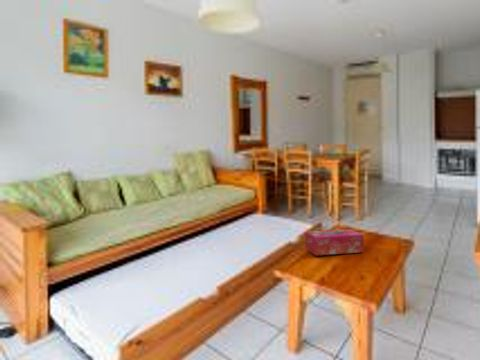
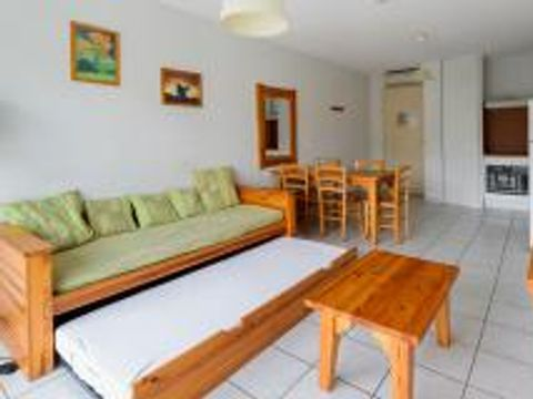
- tissue box [304,228,365,256]
